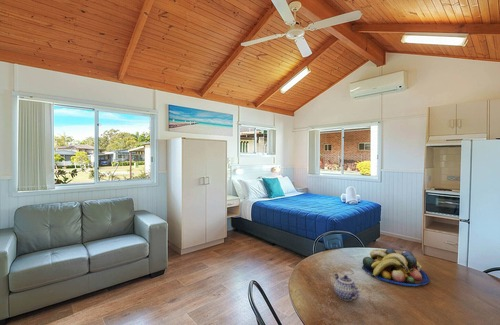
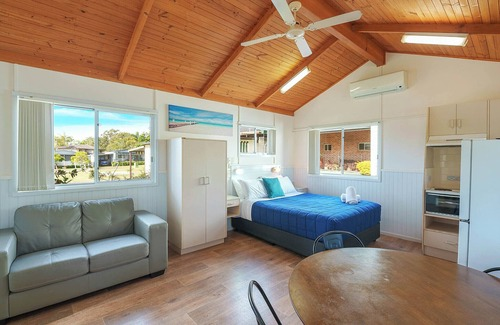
- teapot [333,272,360,302]
- fruit bowl [361,247,431,287]
